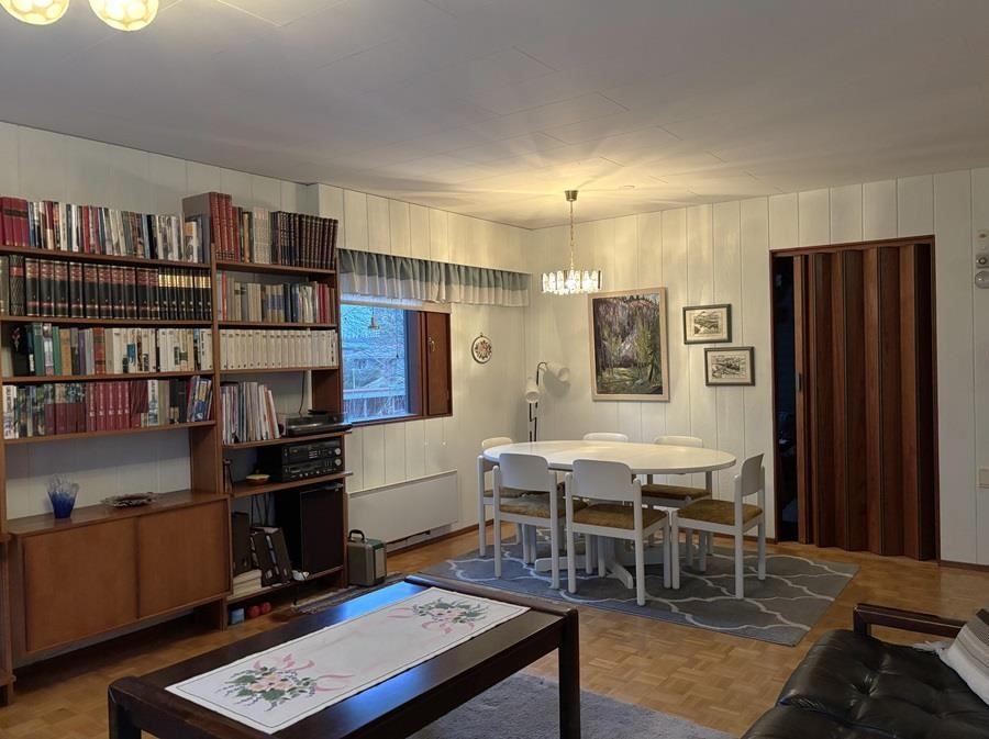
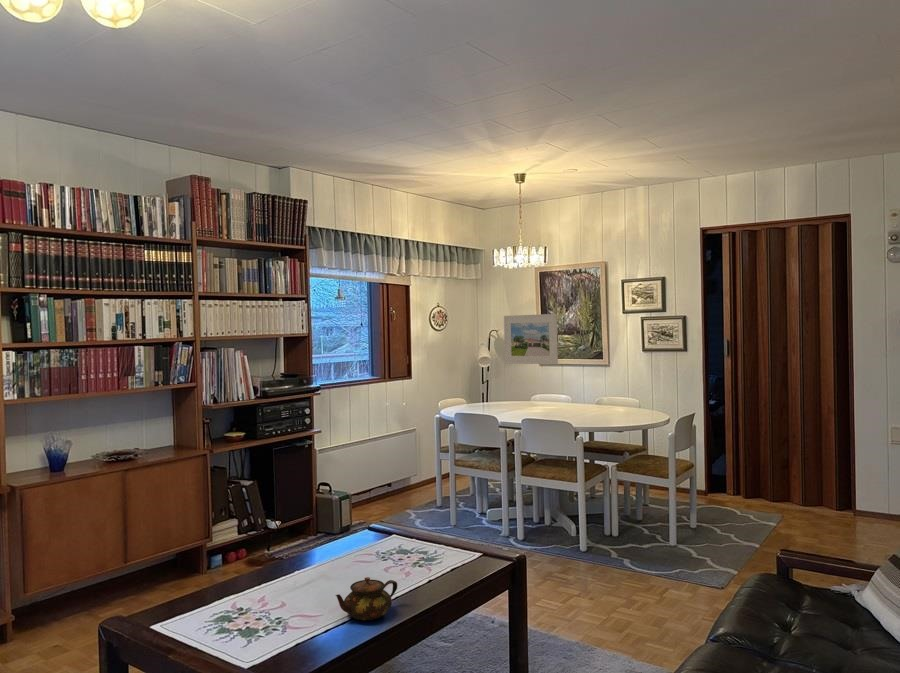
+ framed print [503,313,559,365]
+ teapot [335,576,398,621]
